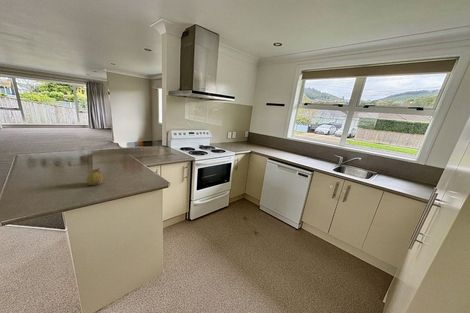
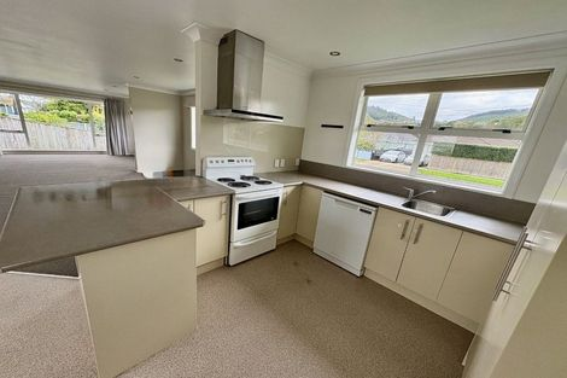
- fruit [86,167,104,186]
